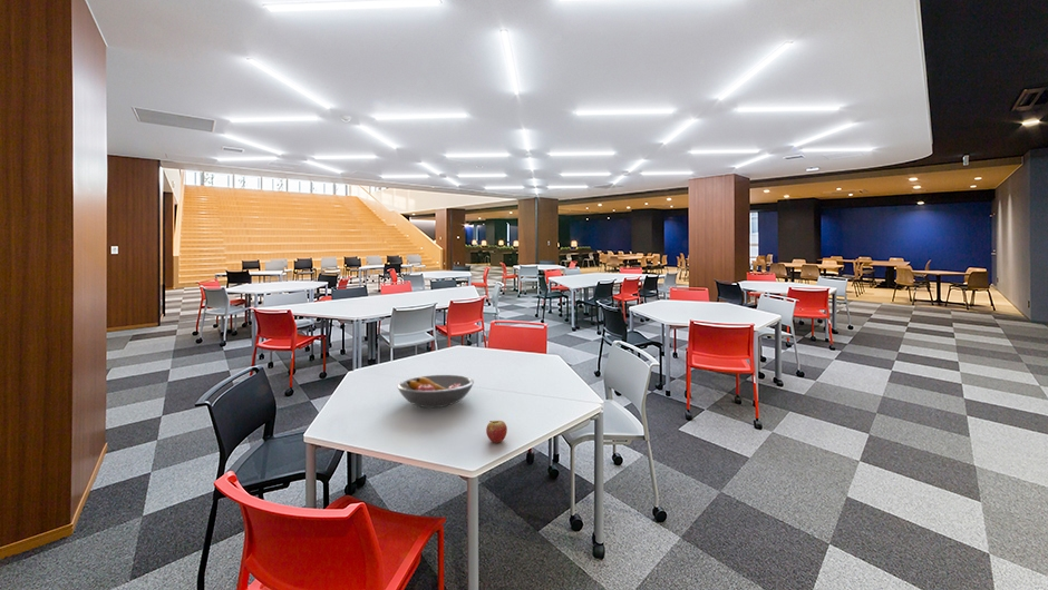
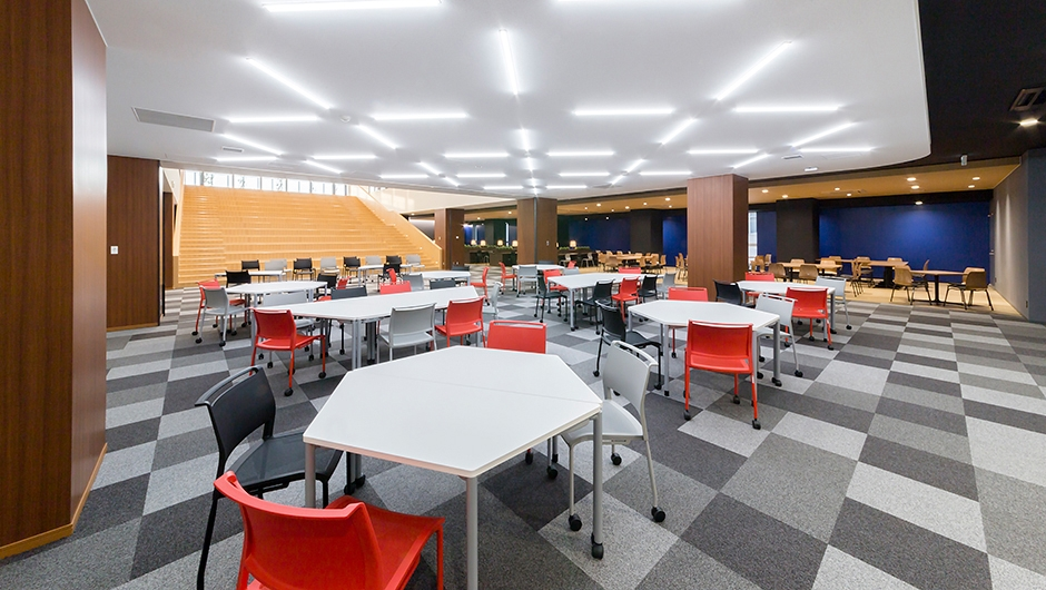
- fruit [485,420,508,444]
- fruit bowl [396,374,475,409]
